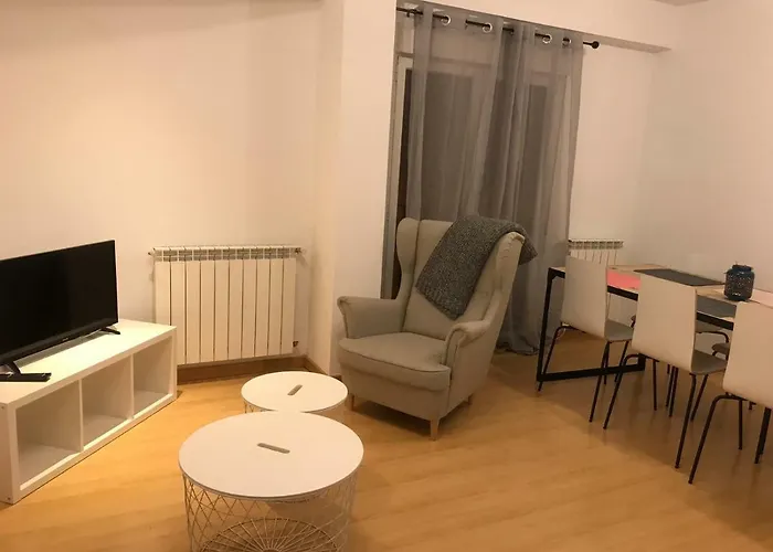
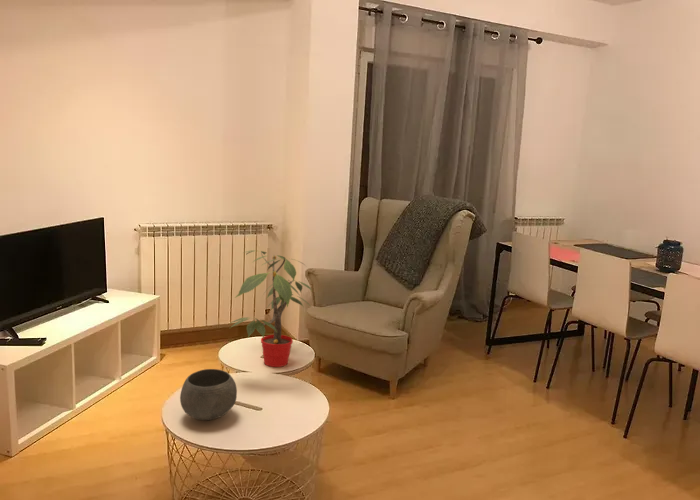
+ potted plant [229,249,313,368]
+ bowl [179,368,238,421]
